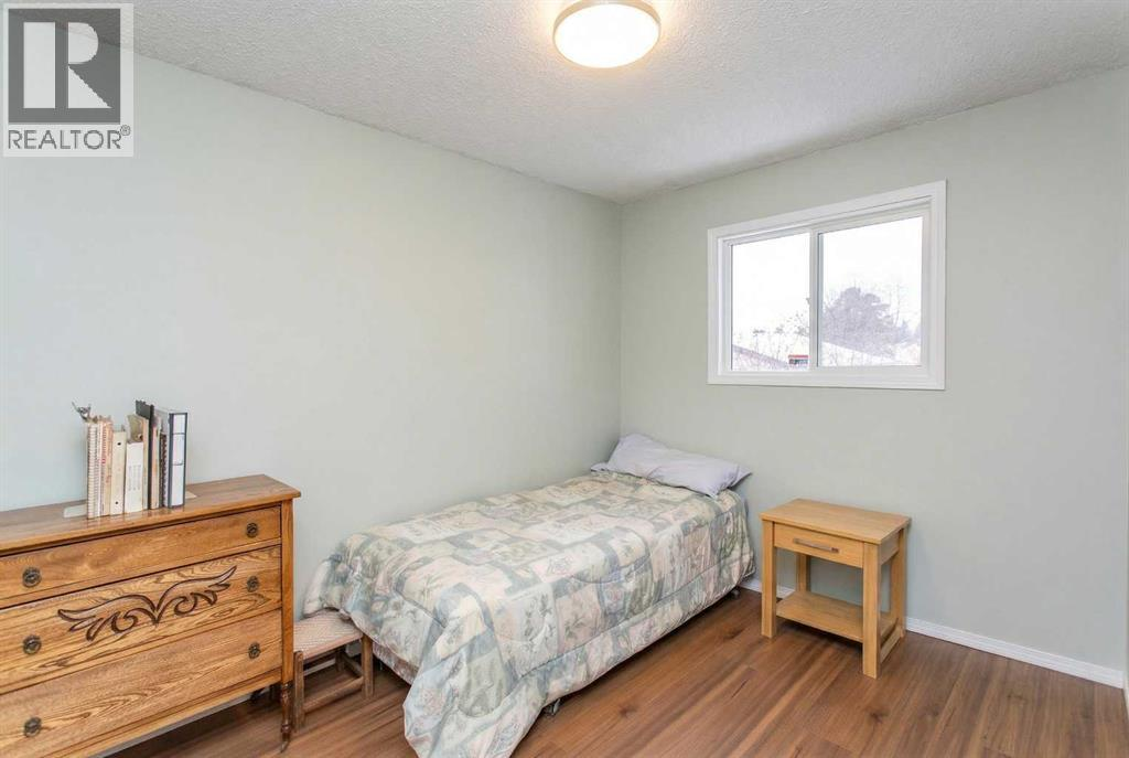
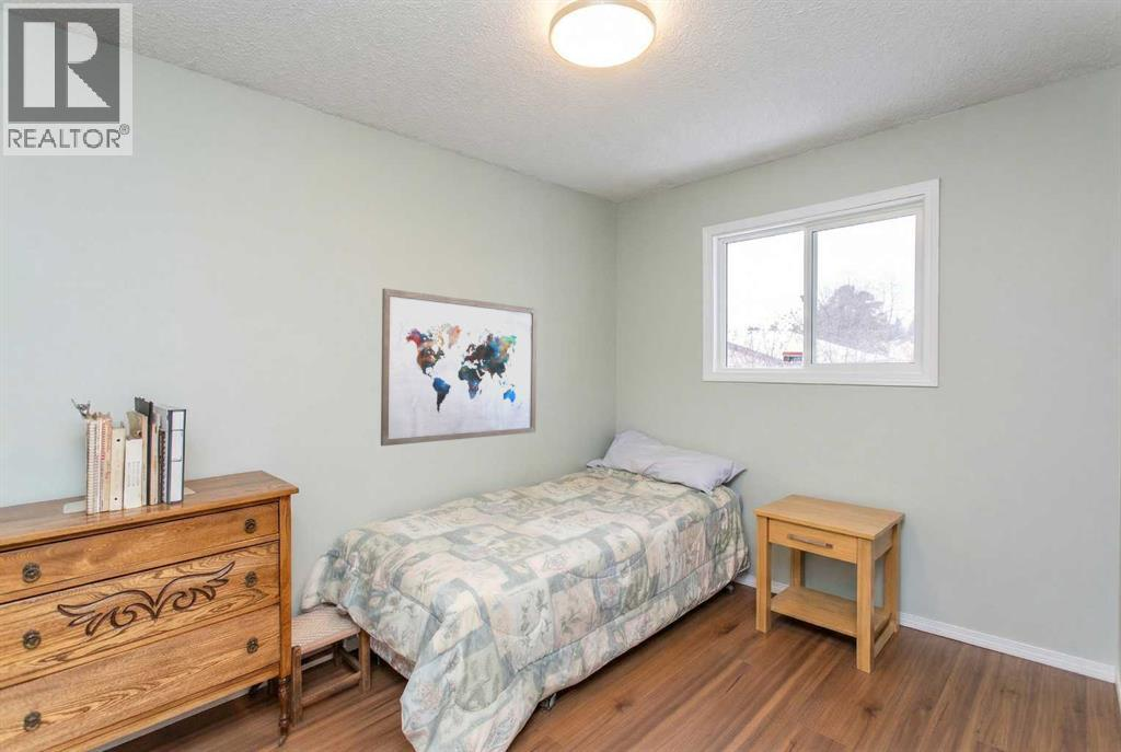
+ wall art [380,287,538,447]
